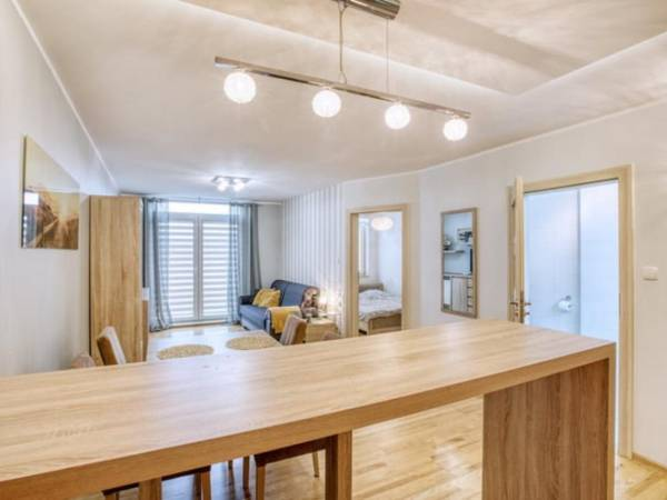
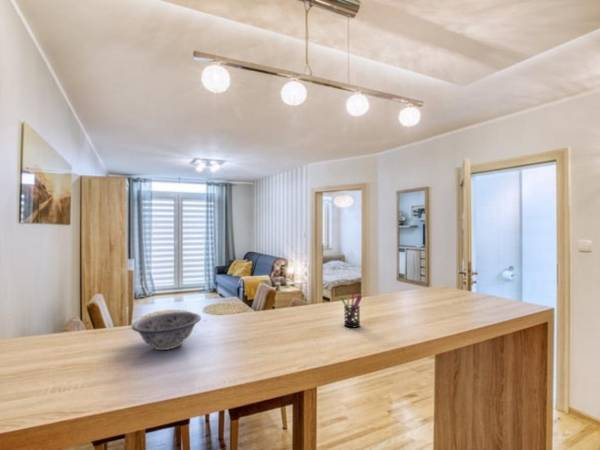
+ pen holder [340,290,363,329]
+ bowl [131,311,202,351]
